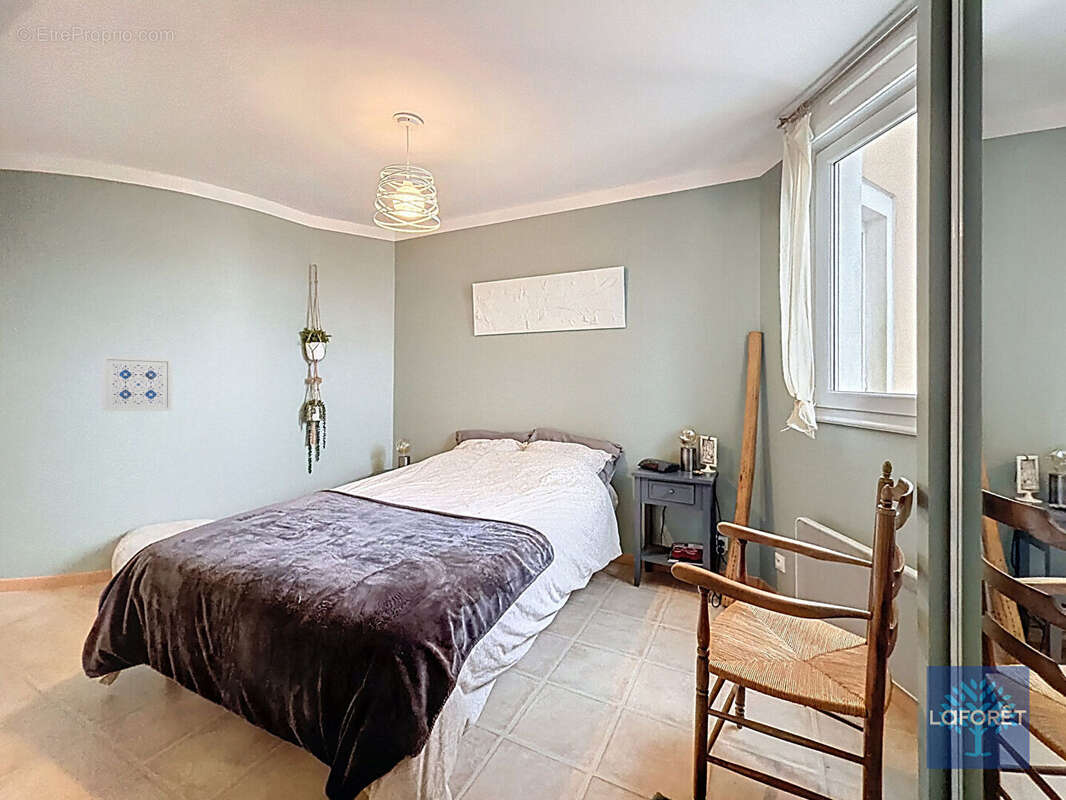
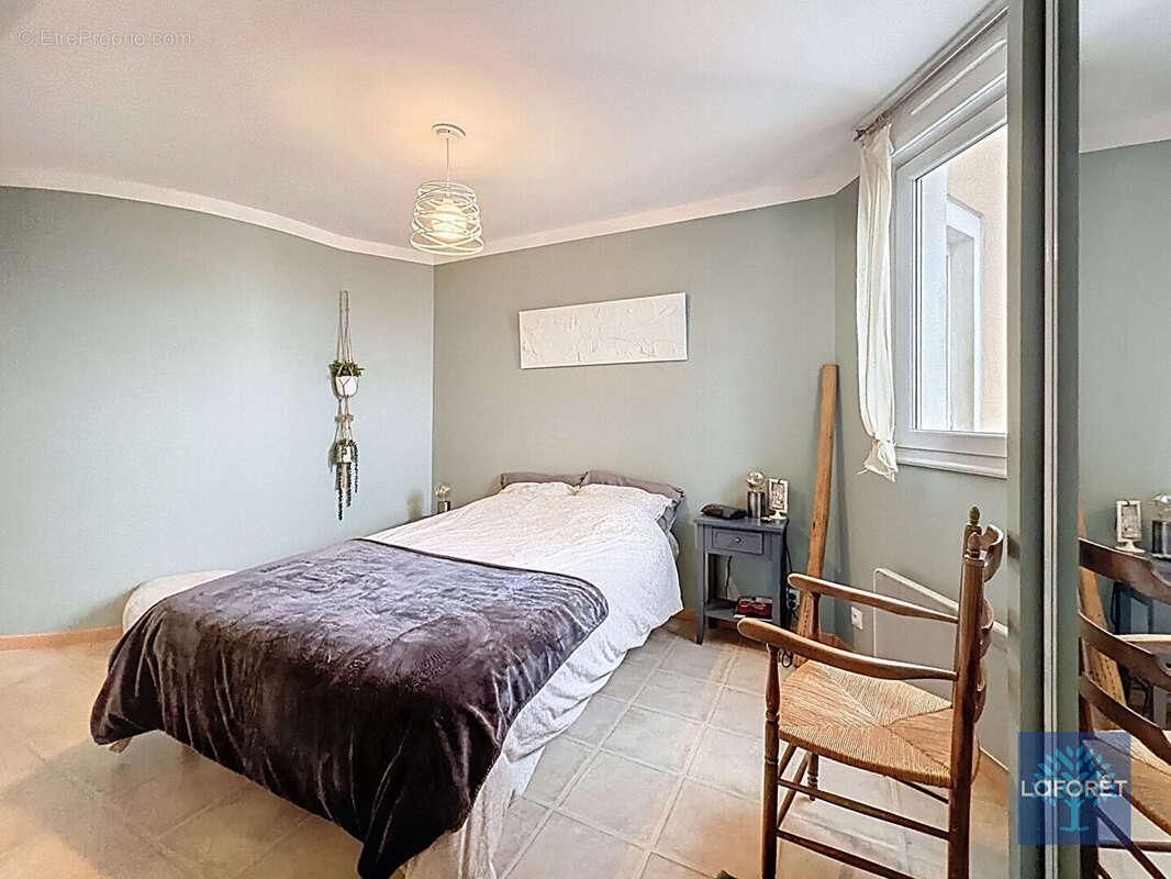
- wall art [101,355,173,412]
